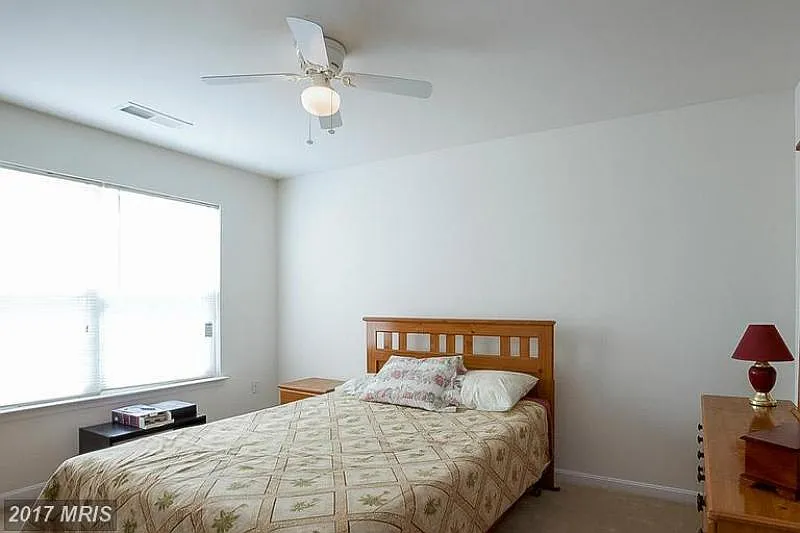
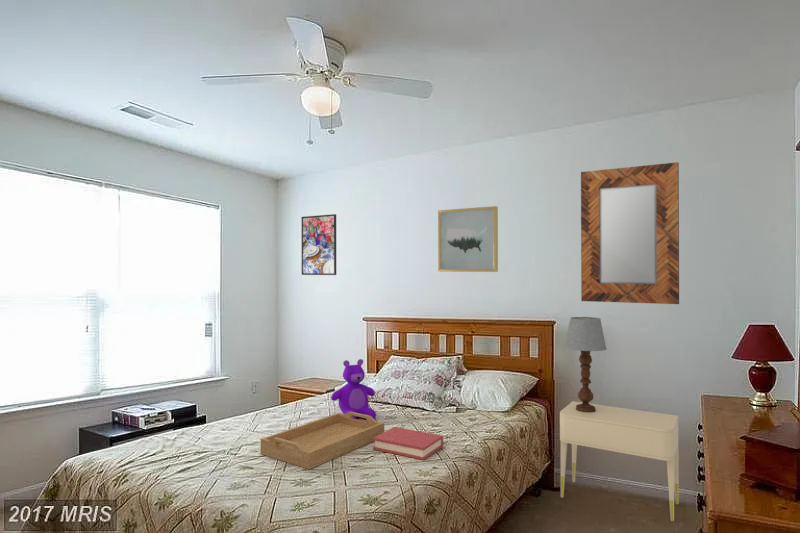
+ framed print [301,213,337,276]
+ hardback book [372,426,444,461]
+ home mirror [580,161,680,305]
+ serving tray [260,412,385,470]
+ wall art [437,205,499,273]
+ table lamp [564,316,608,413]
+ teddy bear [330,358,377,420]
+ nightstand [559,400,680,522]
